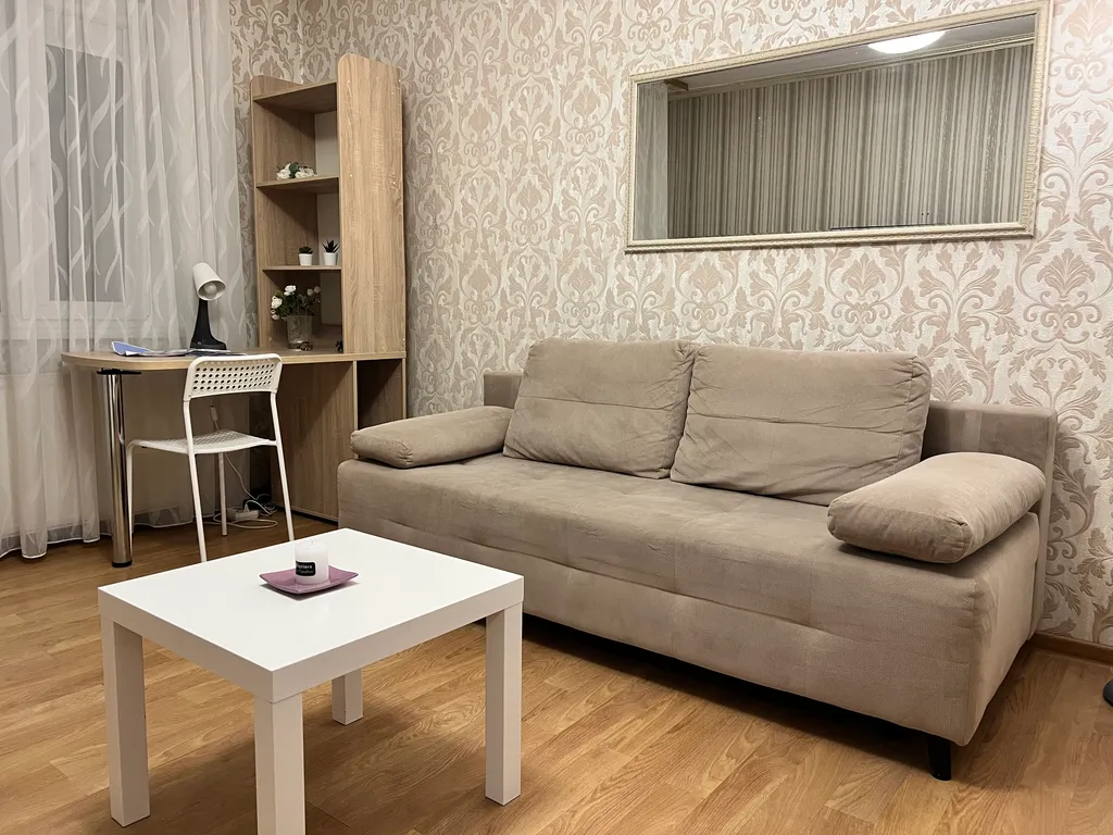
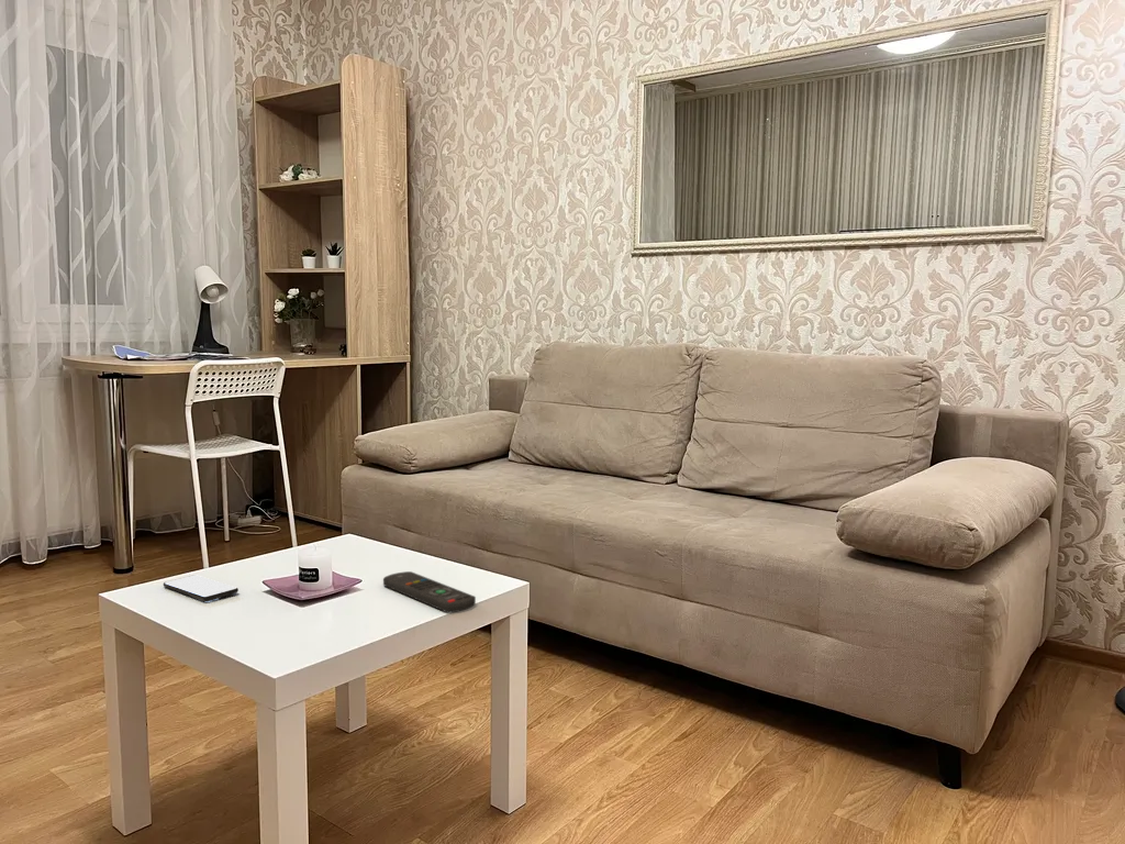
+ smartphone [163,574,240,602]
+ remote control [382,570,477,614]
